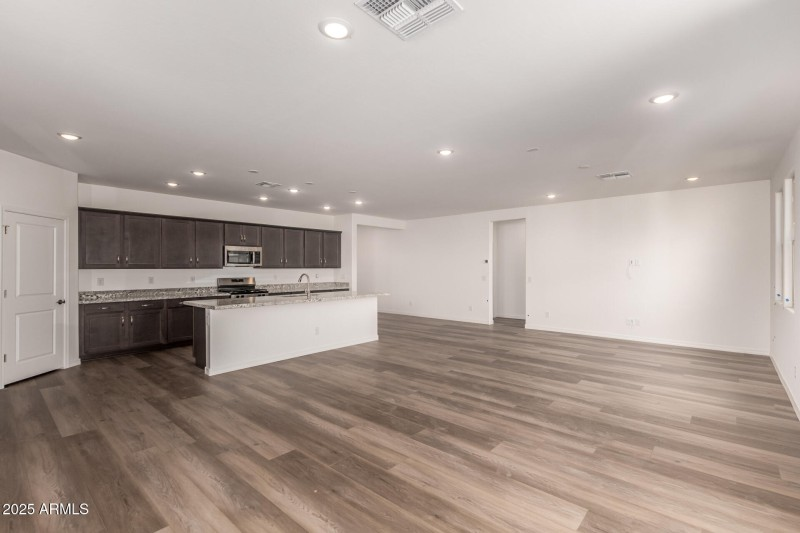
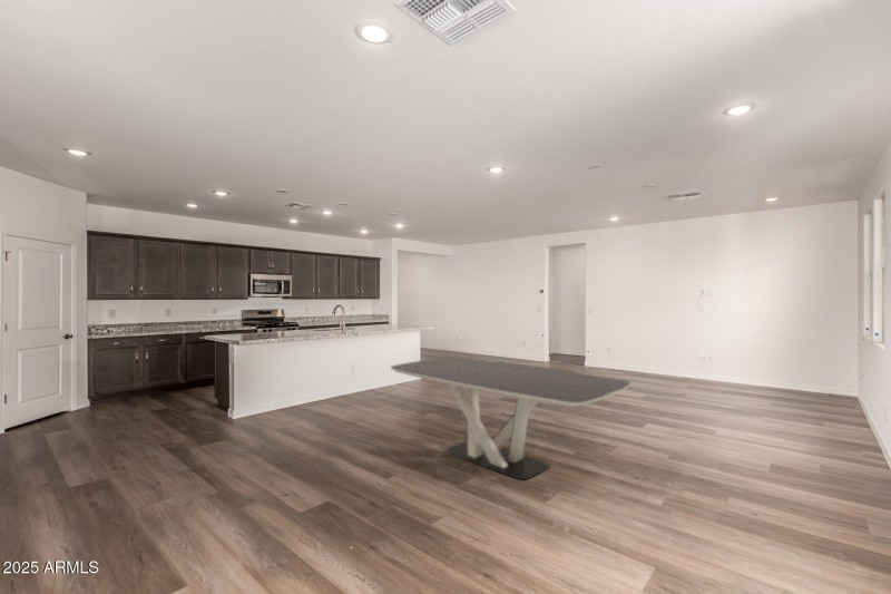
+ dining table [390,356,631,481]
